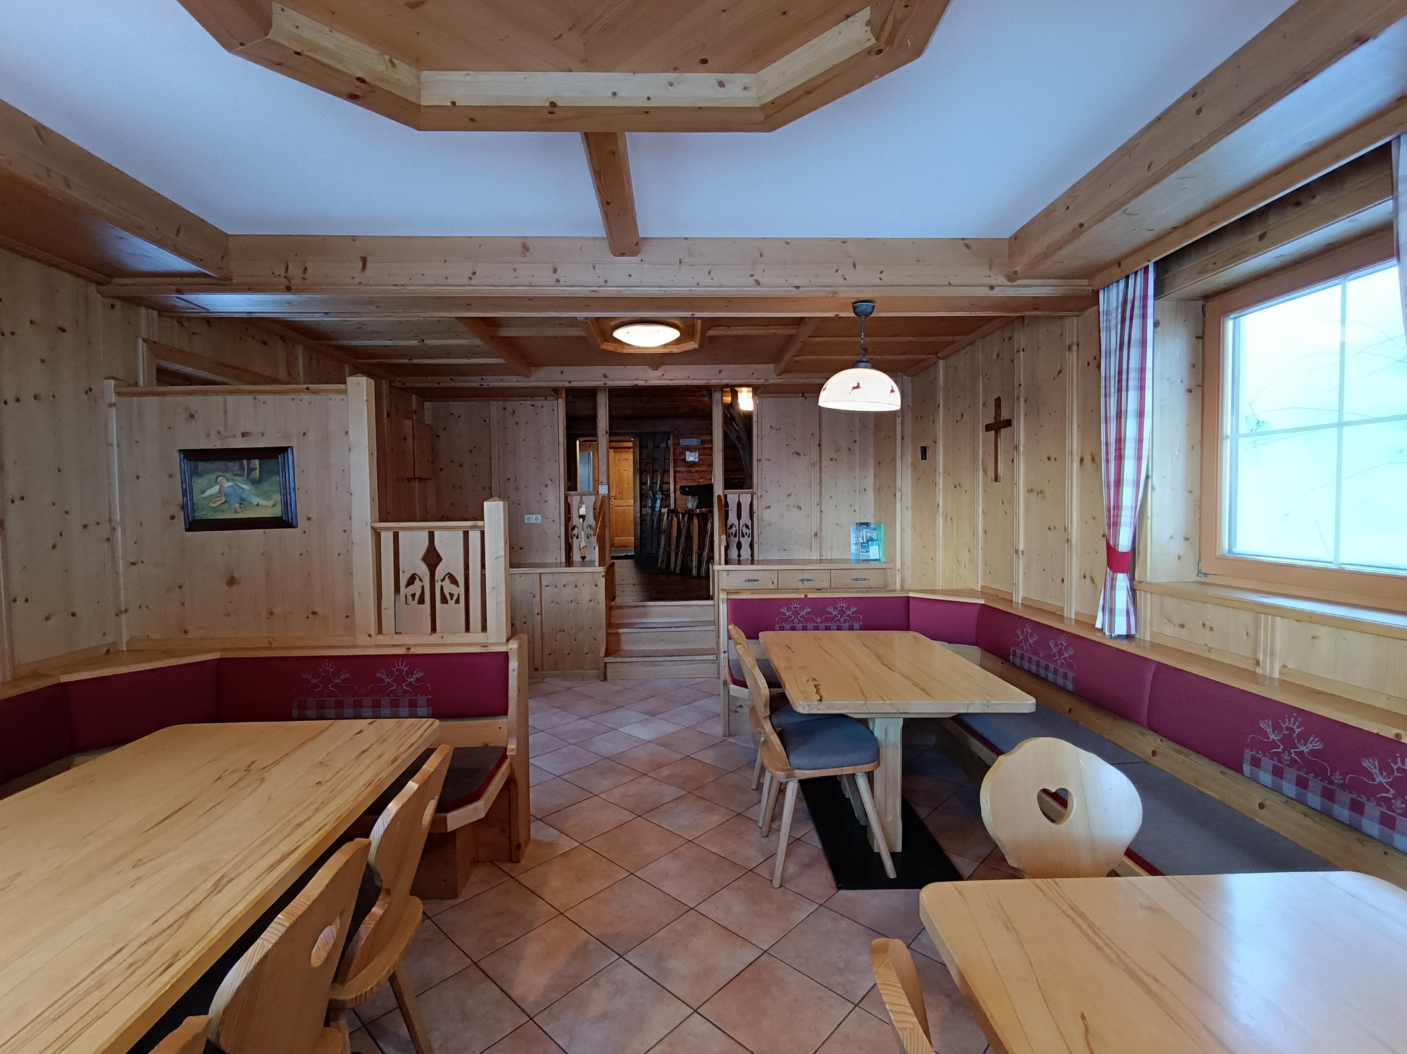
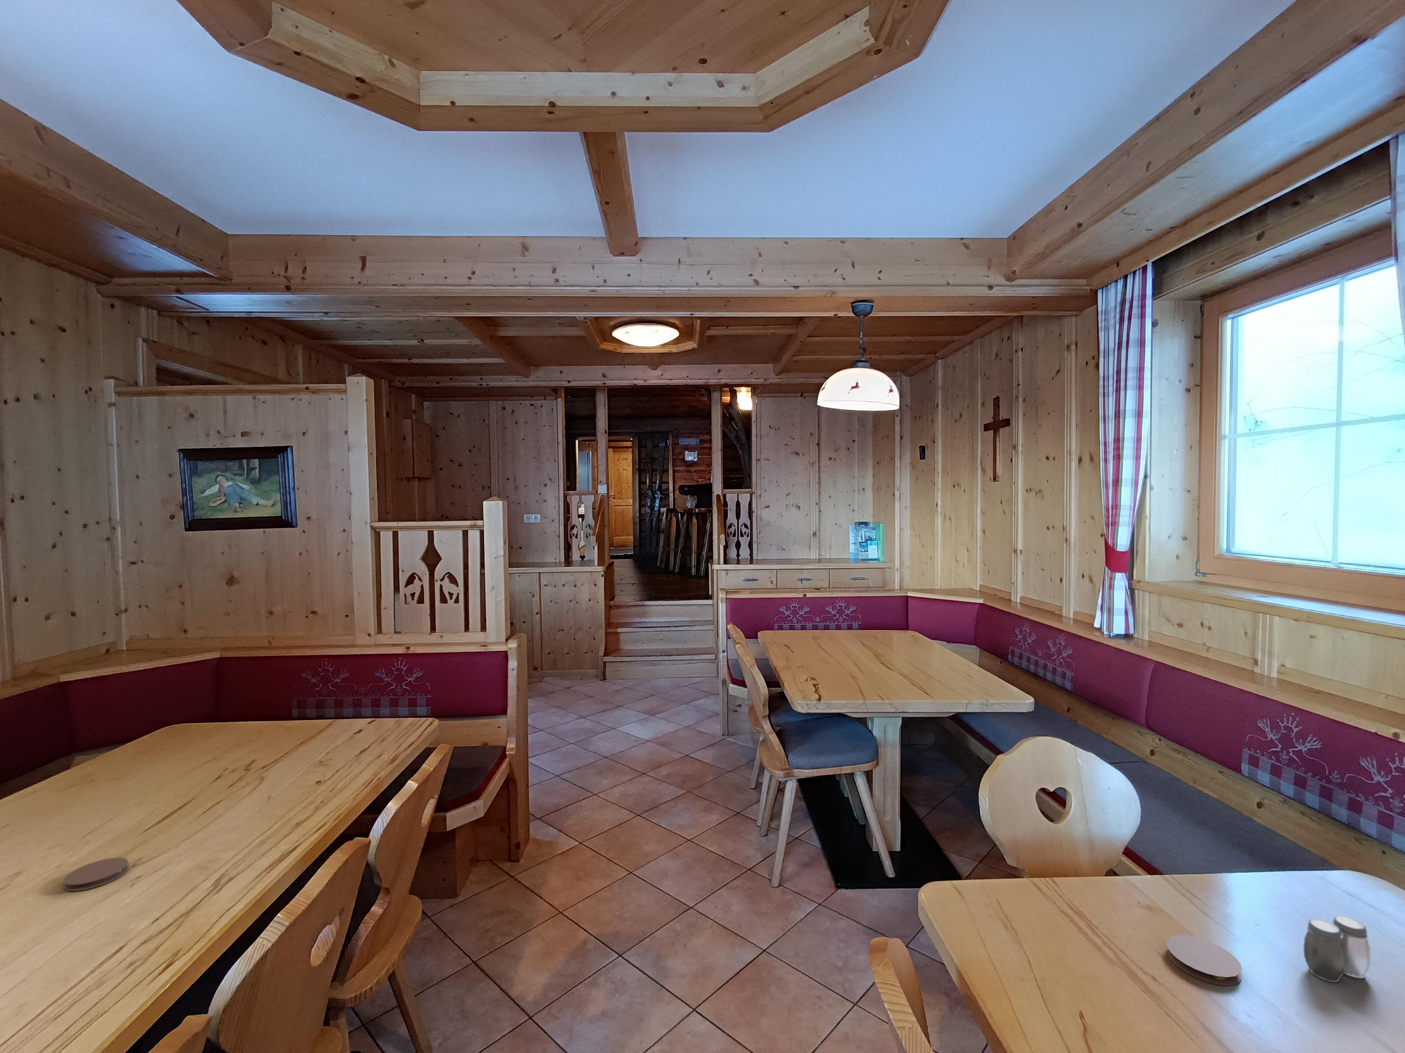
+ coaster [1166,935,1242,986]
+ salt and pepper shaker [1303,915,1372,982]
+ coaster [62,857,128,892]
